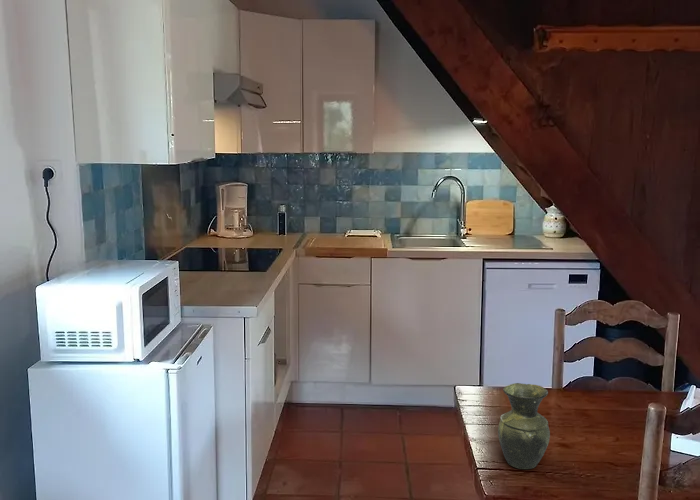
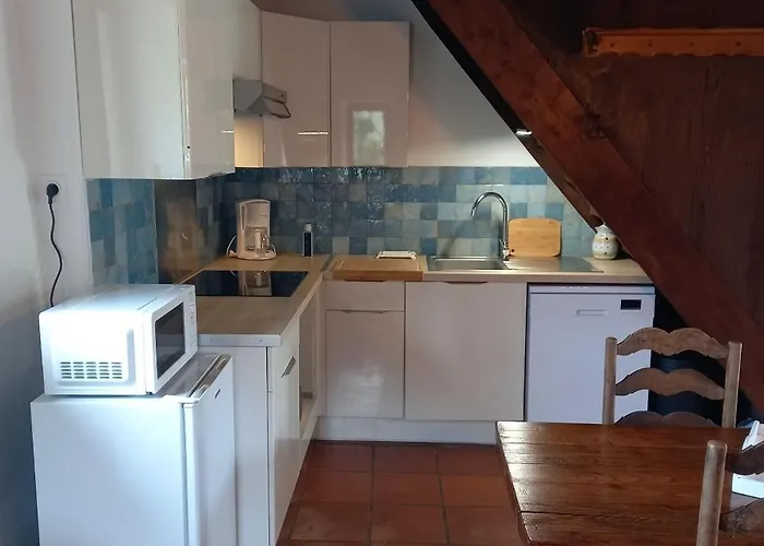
- vase [497,382,551,470]
